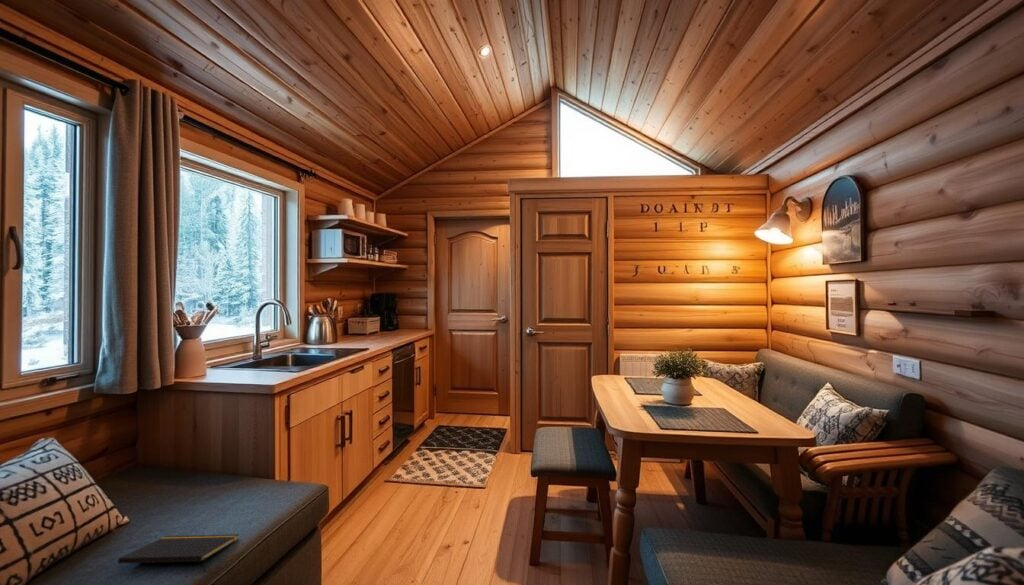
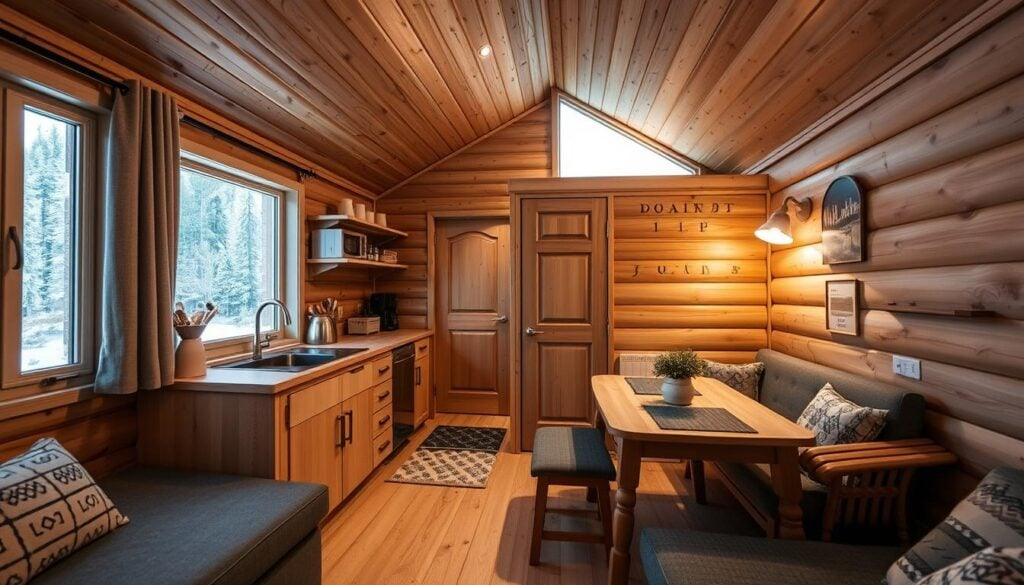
- notepad [117,533,240,573]
